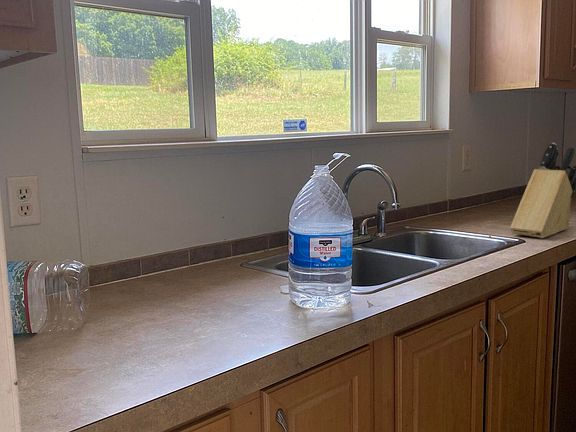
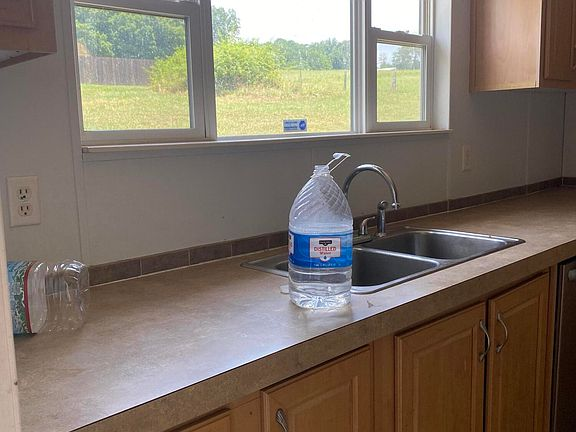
- knife block [509,142,576,239]
